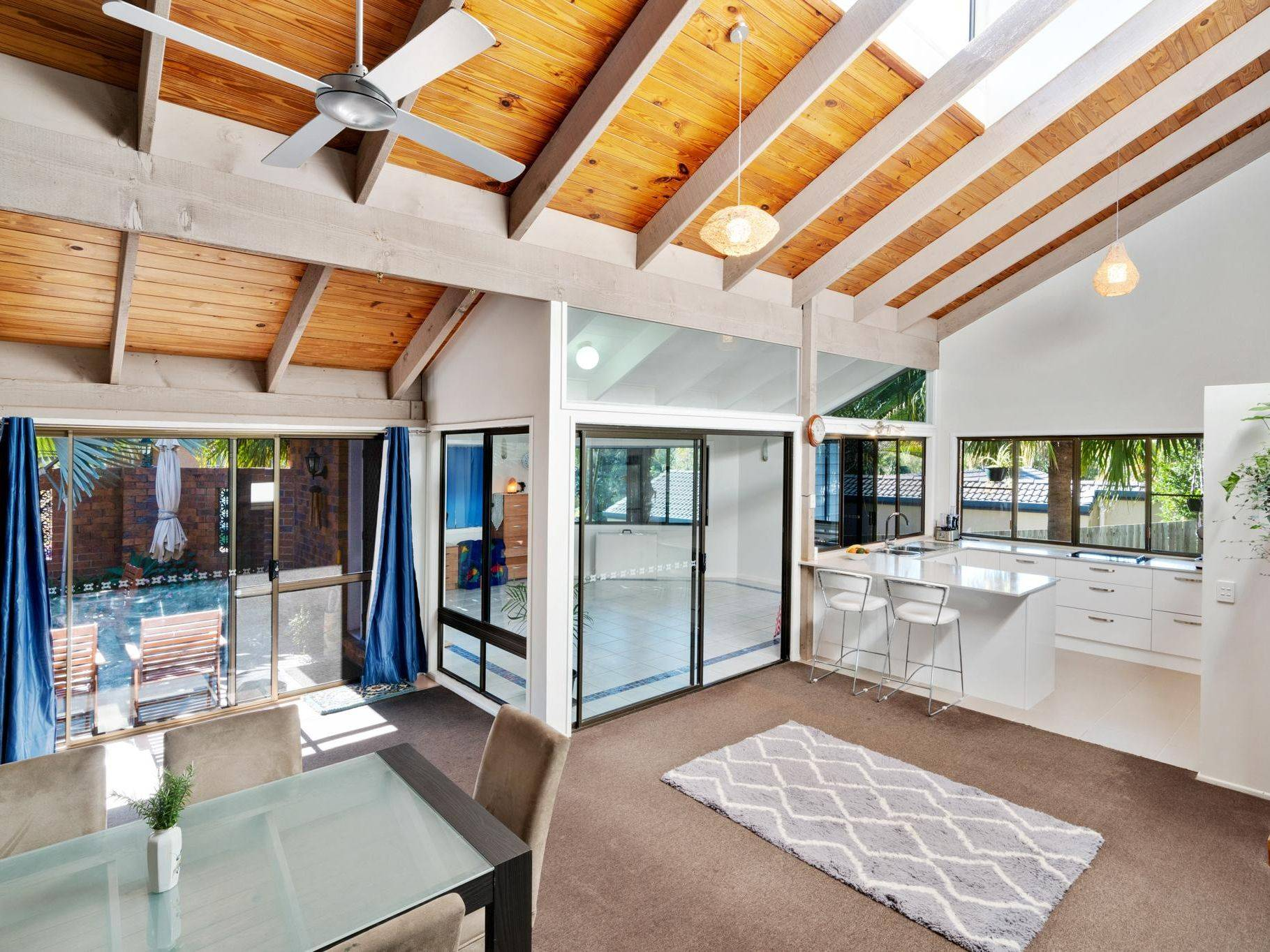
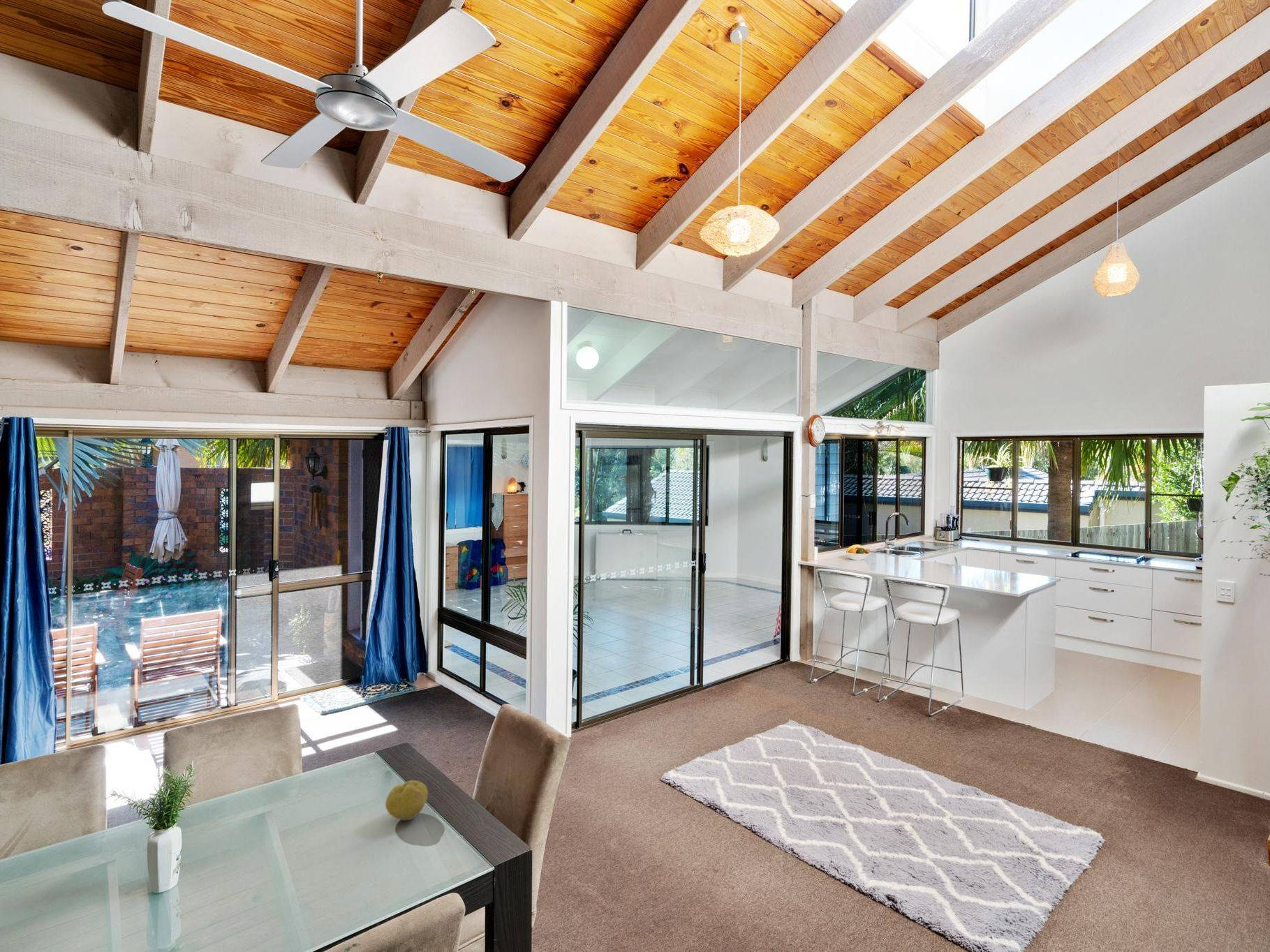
+ fruit [385,780,429,821]
